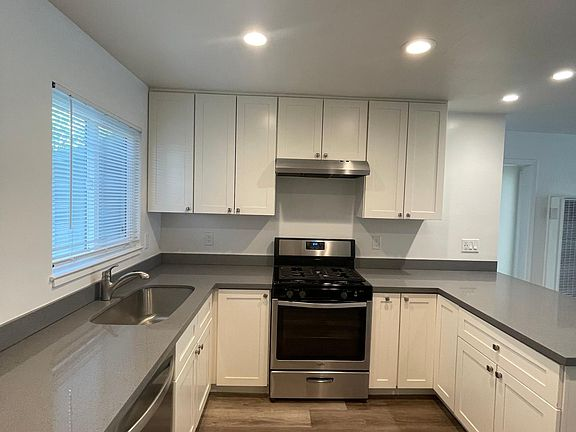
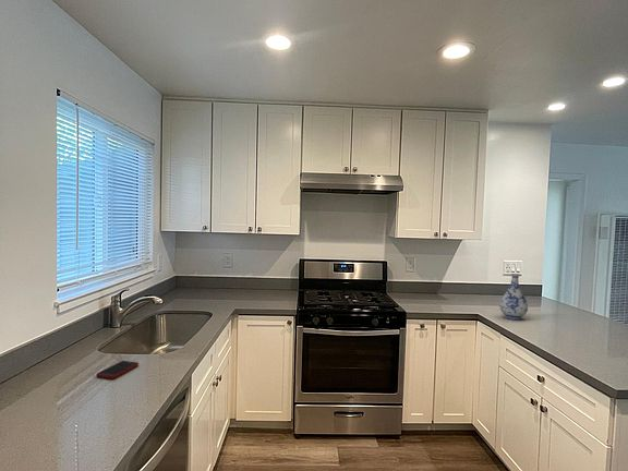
+ vase [498,273,529,321]
+ cell phone [95,360,140,379]
